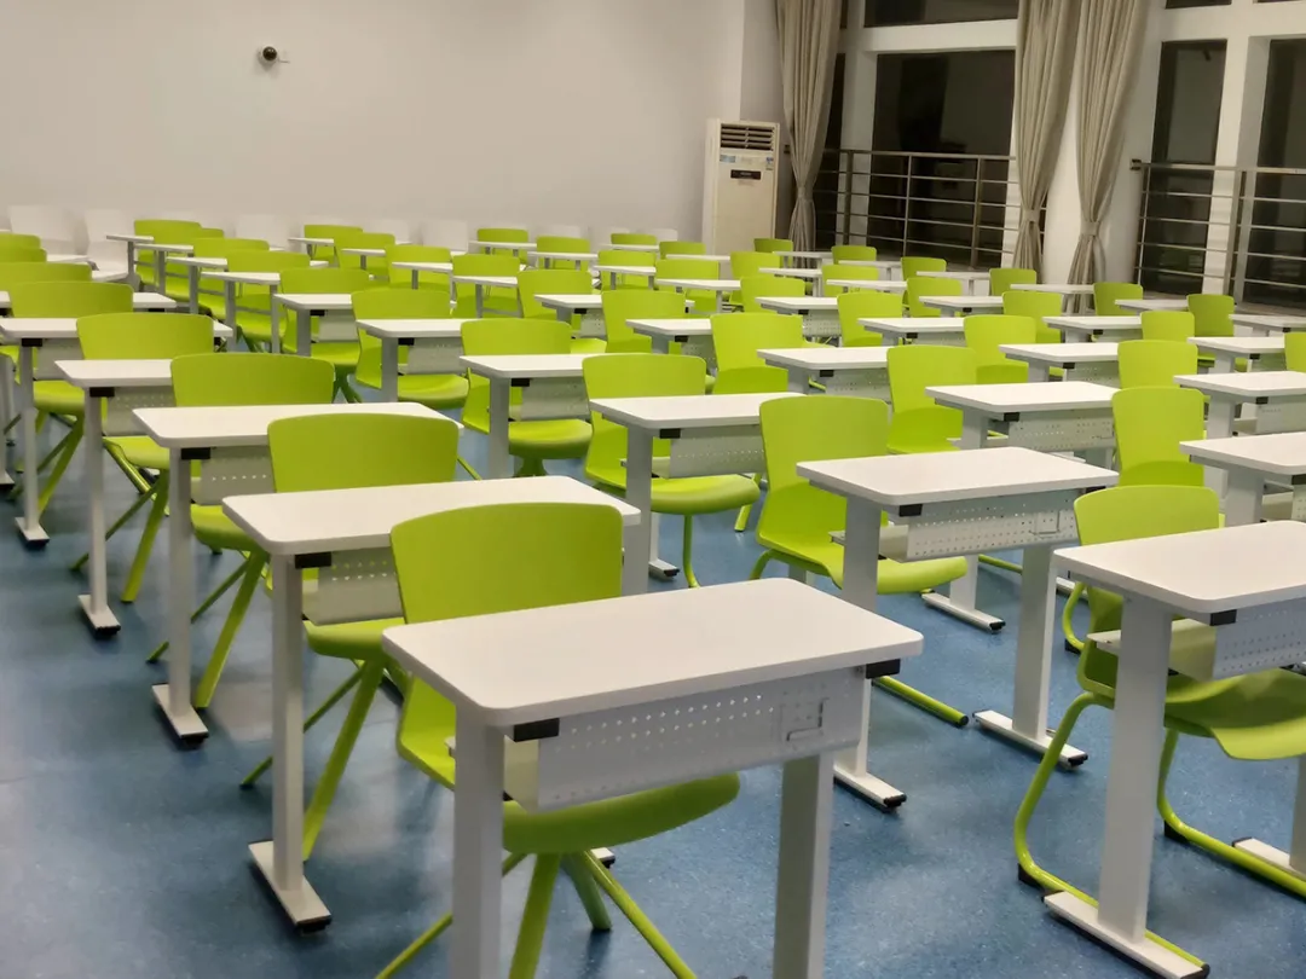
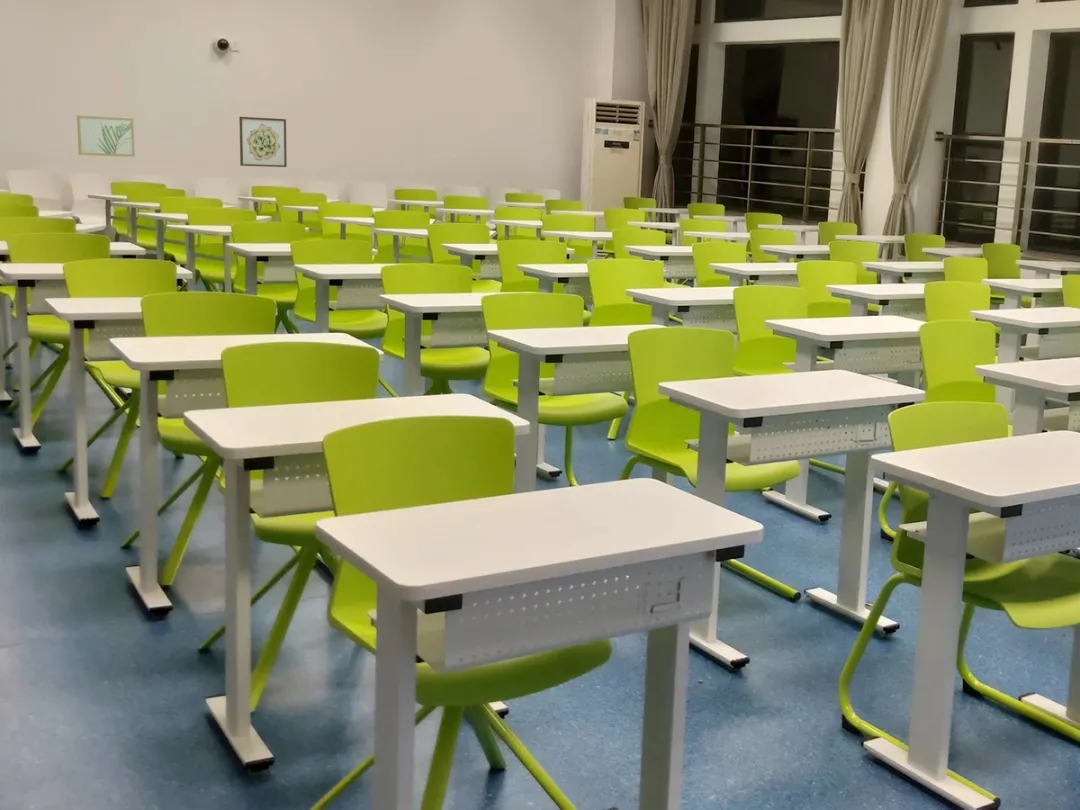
+ wall art [238,116,288,168]
+ wall art [76,114,136,158]
